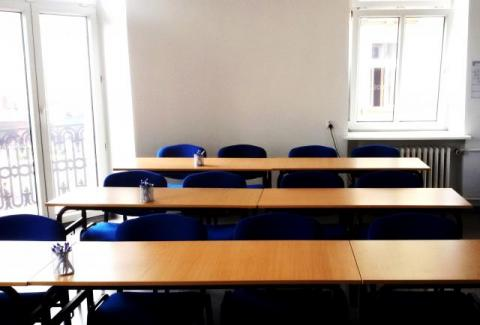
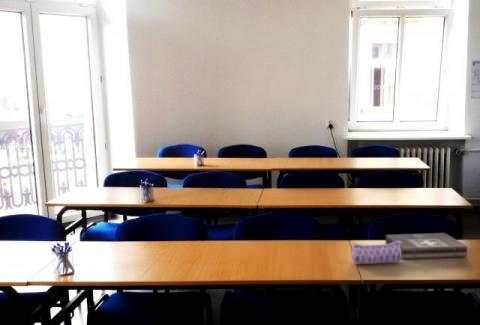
+ first aid kit [385,232,468,260]
+ pencil case [351,241,402,265]
